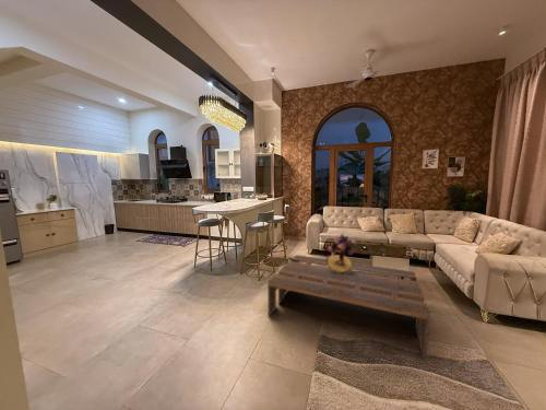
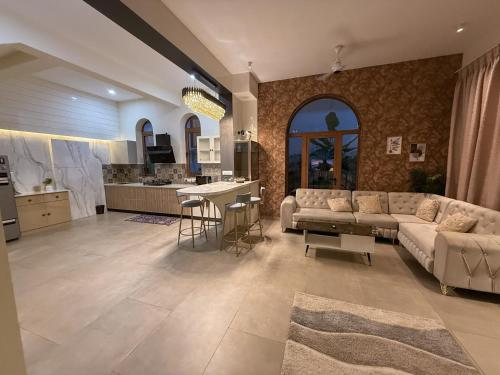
- bouquet [324,233,358,274]
- coffee table [266,254,431,361]
